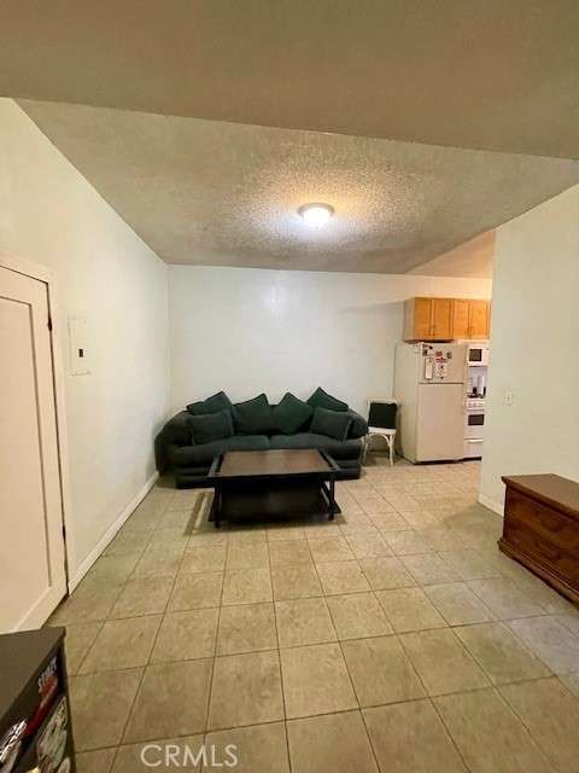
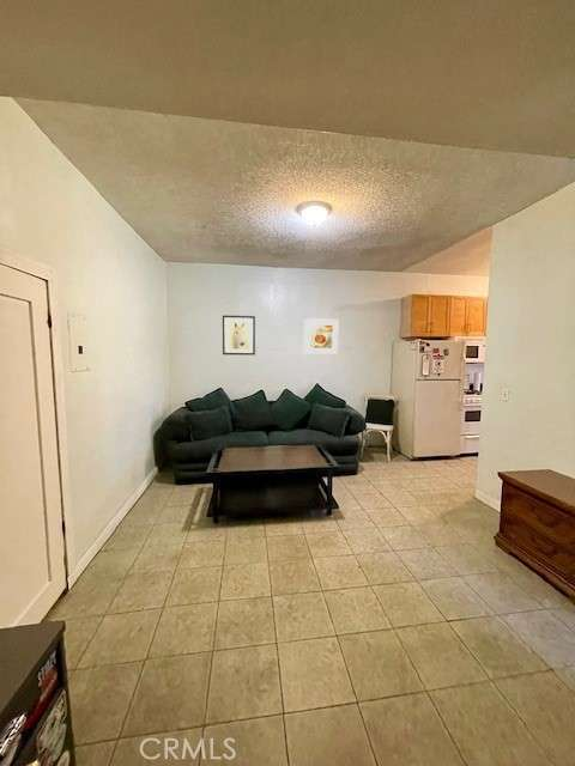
+ wall art [222,315,256,357]
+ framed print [303,317,339,355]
